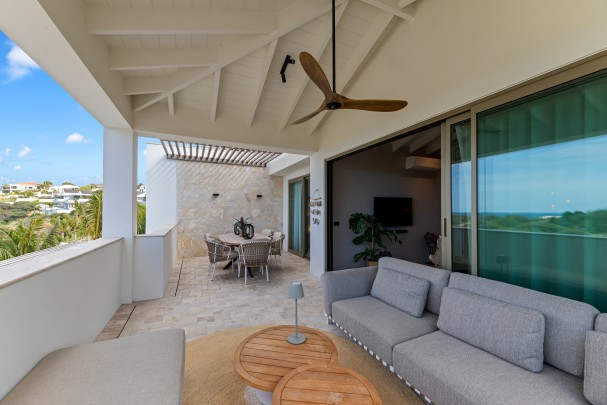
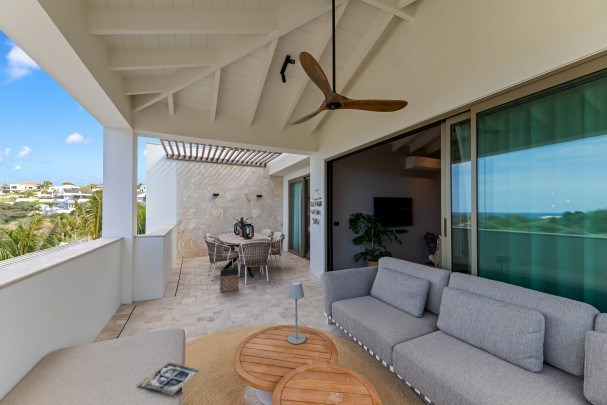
+ bag [219,266,240,293]
+ magazine [136,361,201,396]
